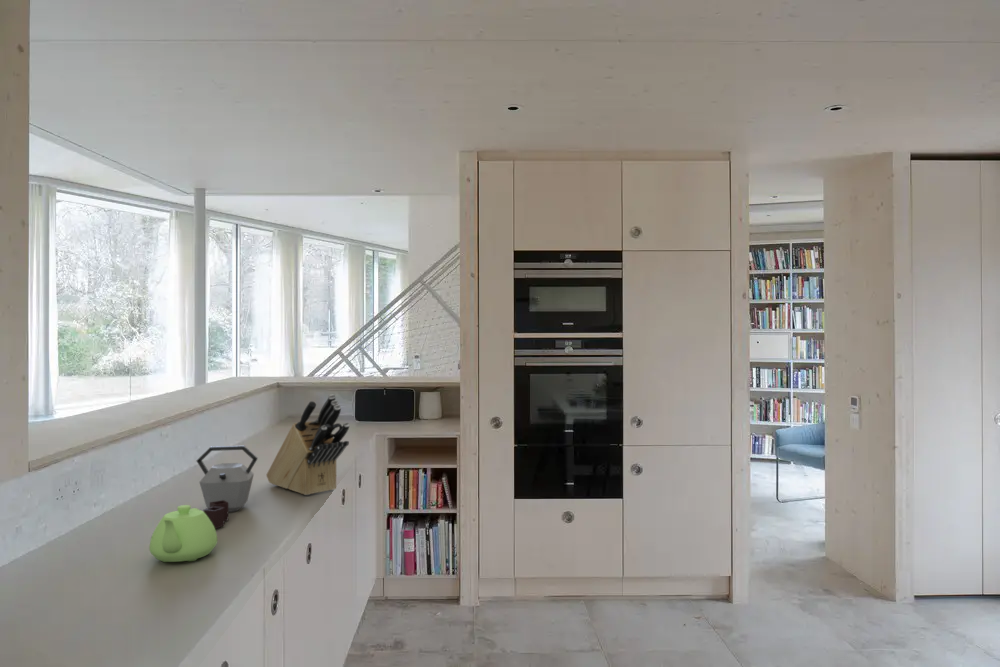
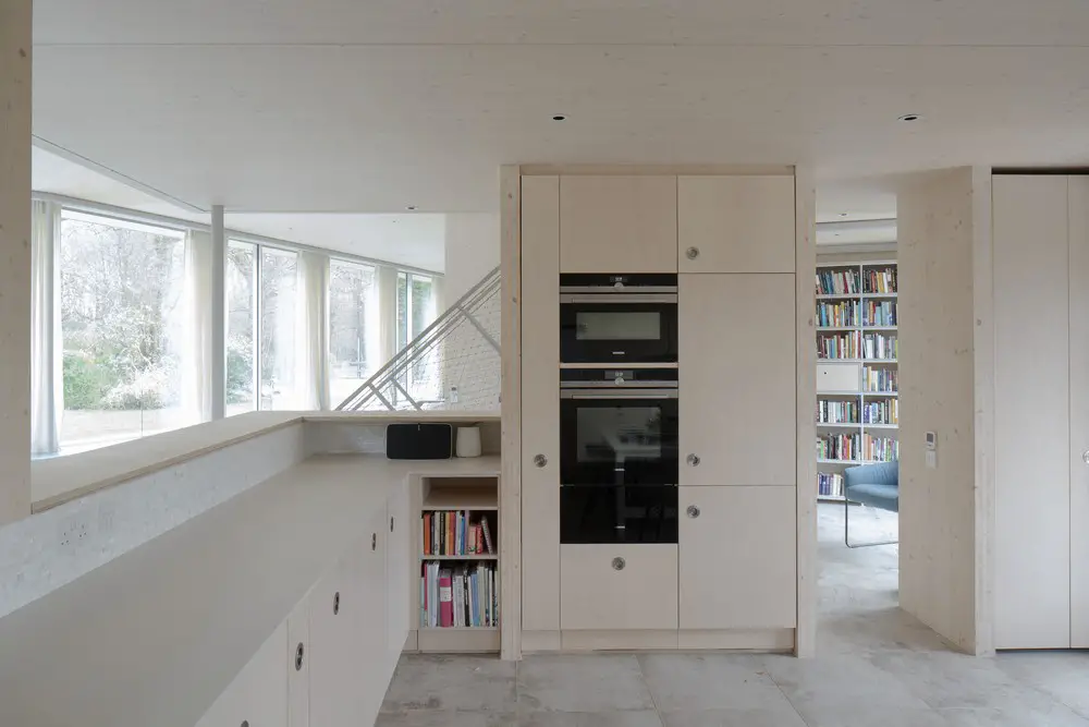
- teapot [148,504,218,563]
- knife block [265,393,350,496]
- kettle [196,445,259,530]
